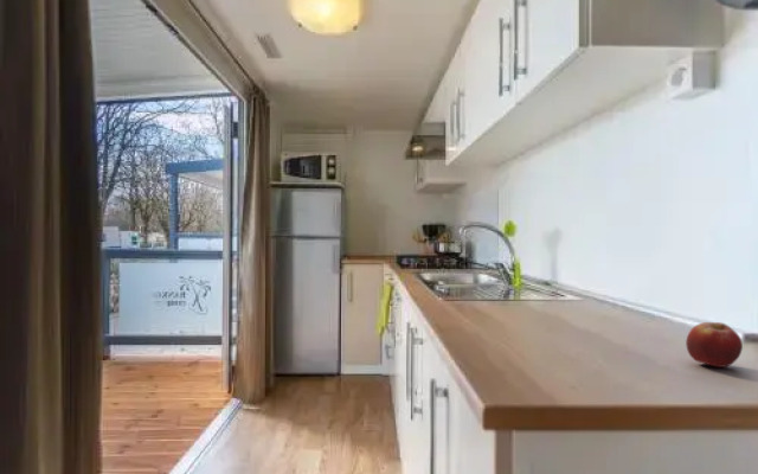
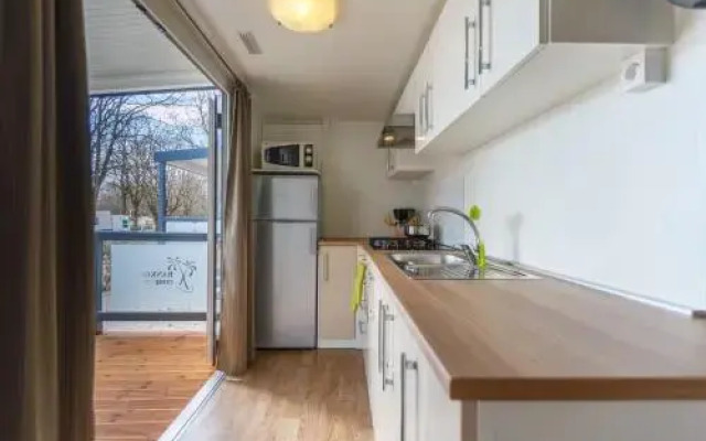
- fruit [685,321,744,369]
